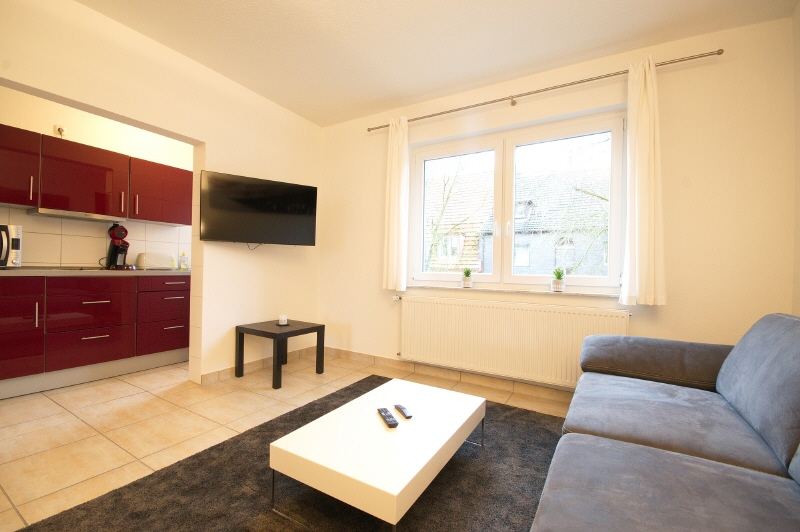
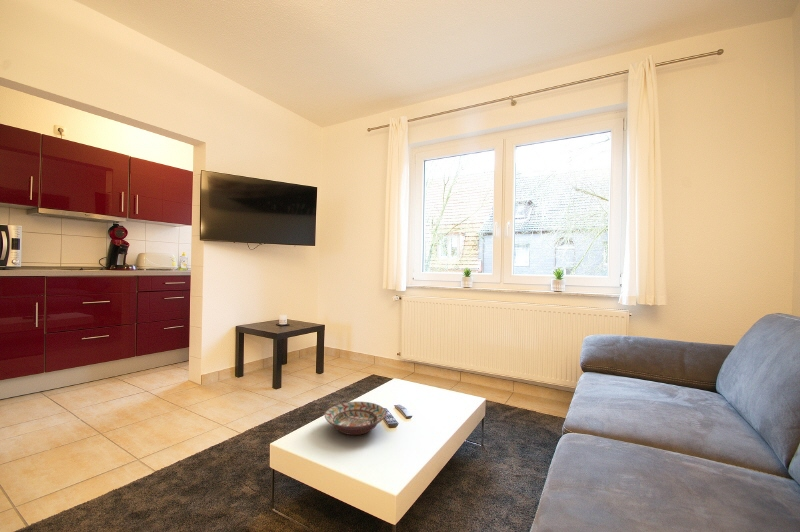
+ decorative bowl [324,401,387,436]
